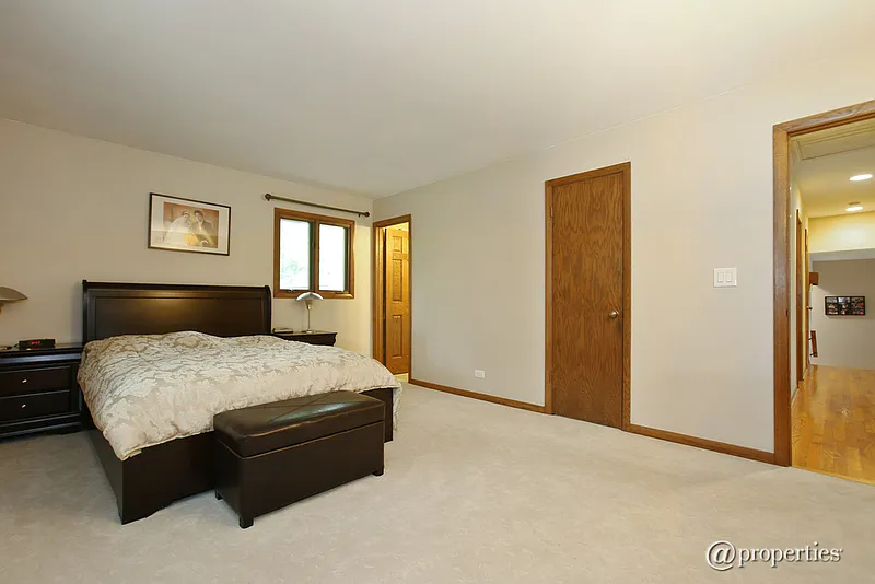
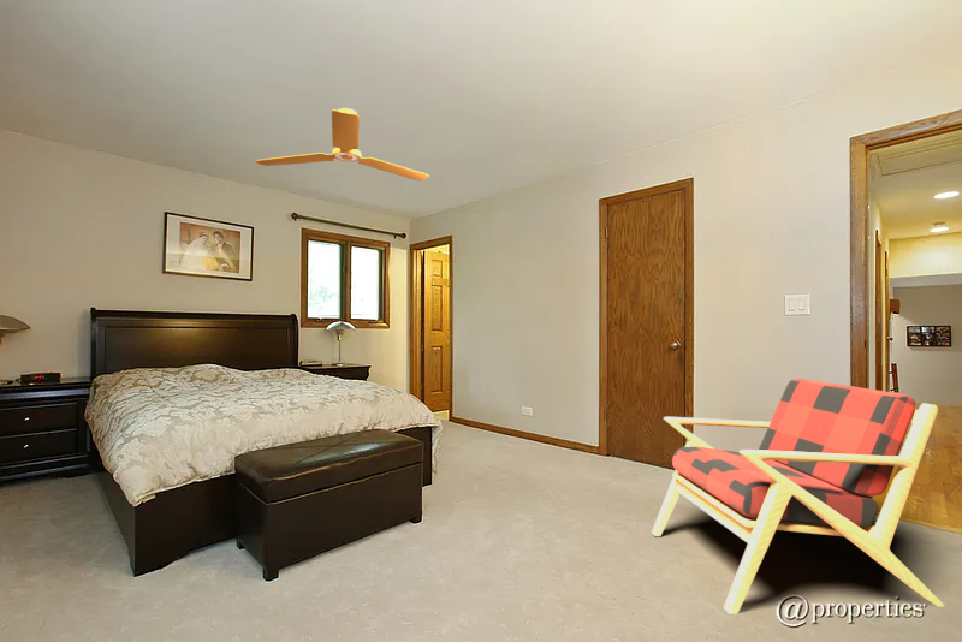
+ ceiling fan [254,107,430,182]
+ armchair [651,378,945,616]
